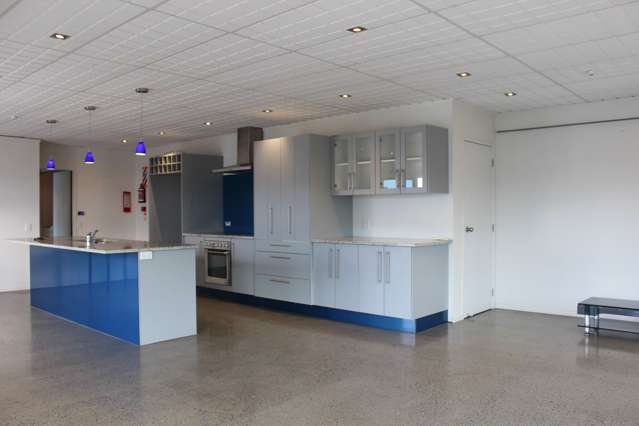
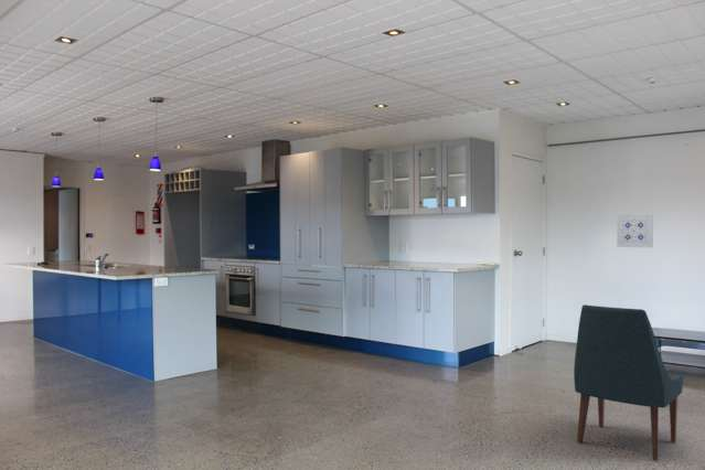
+ wall art [616,213,654,248]
+ chair [573,303,684,462]
